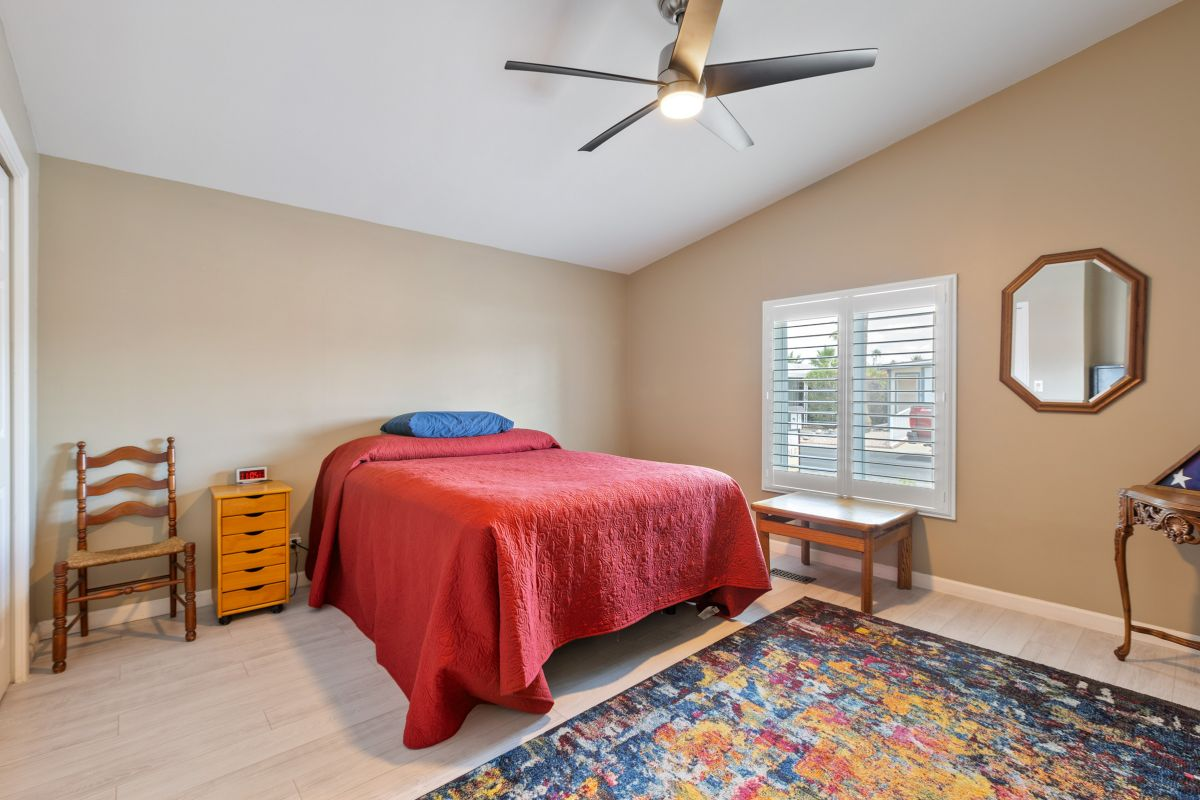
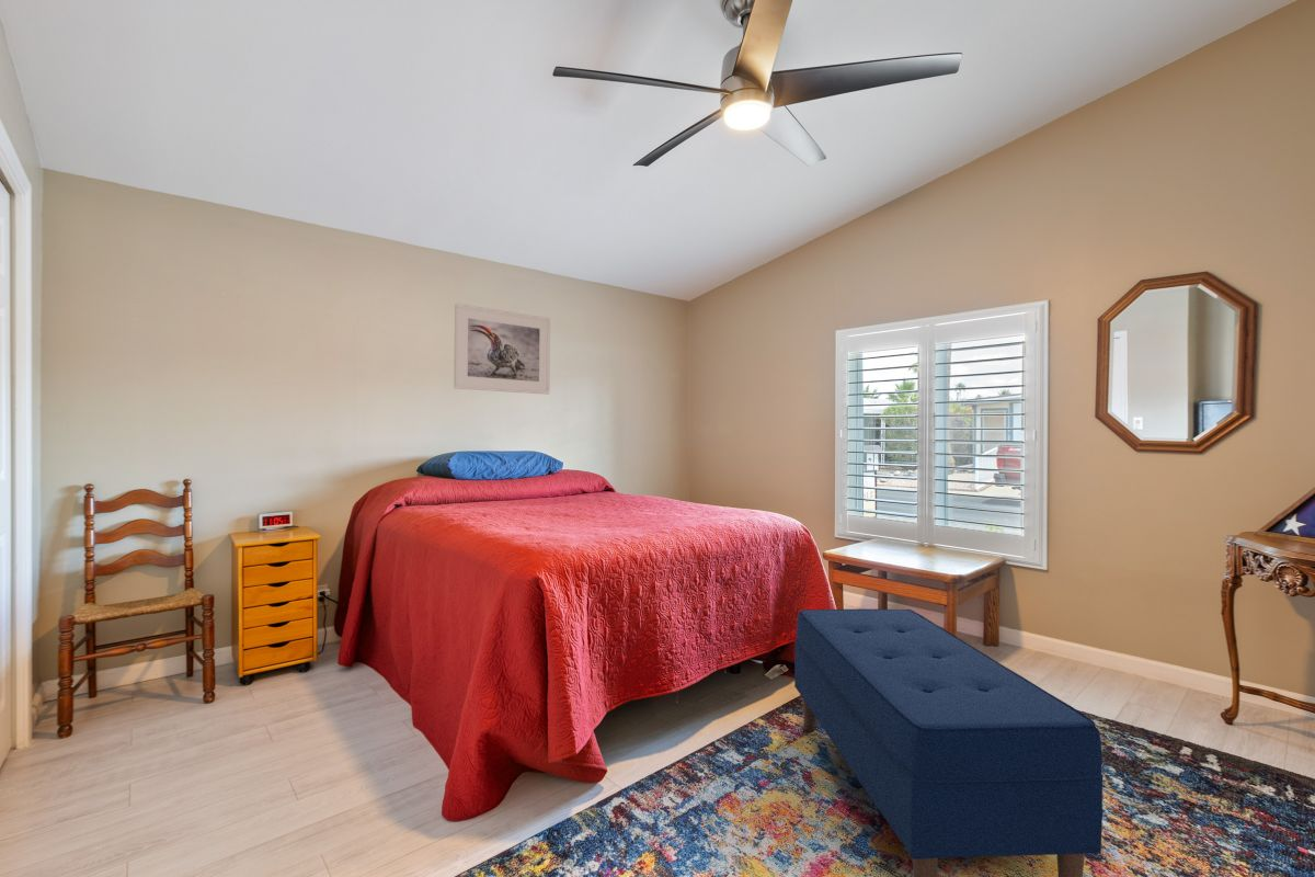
+ bench [793,608,1105,877]
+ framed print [453,303,551,396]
